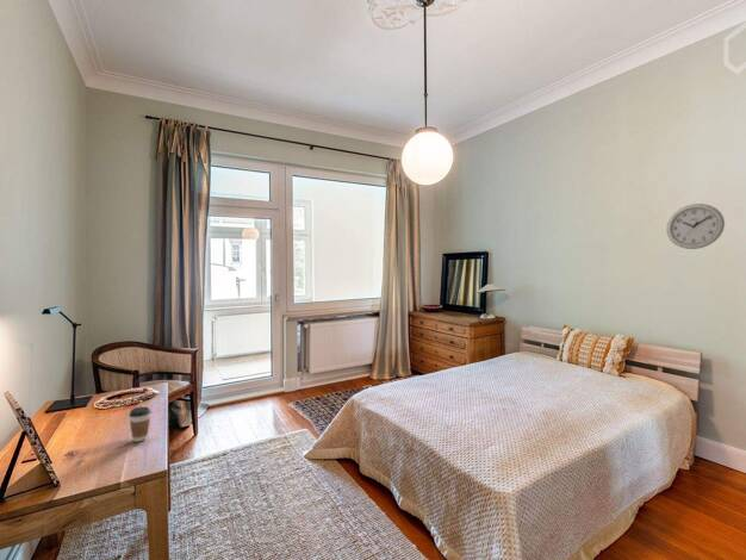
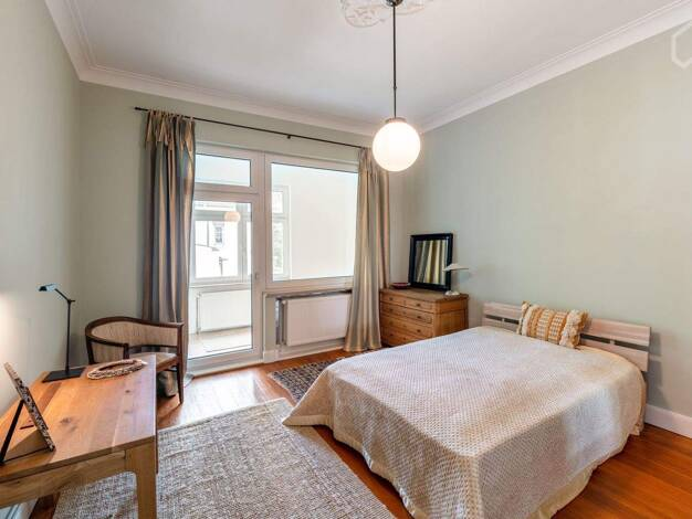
- coffee cup [128,406,153,443]
- wall clock [665,203,726,250]
